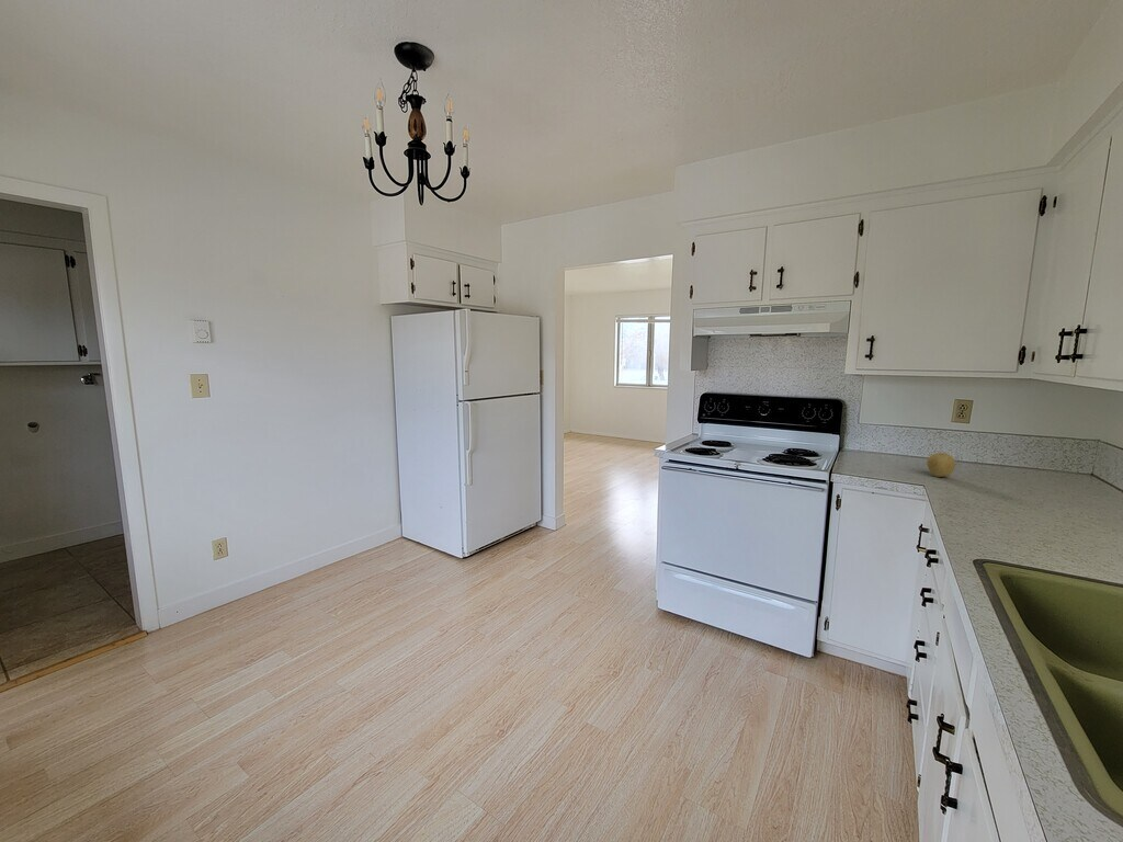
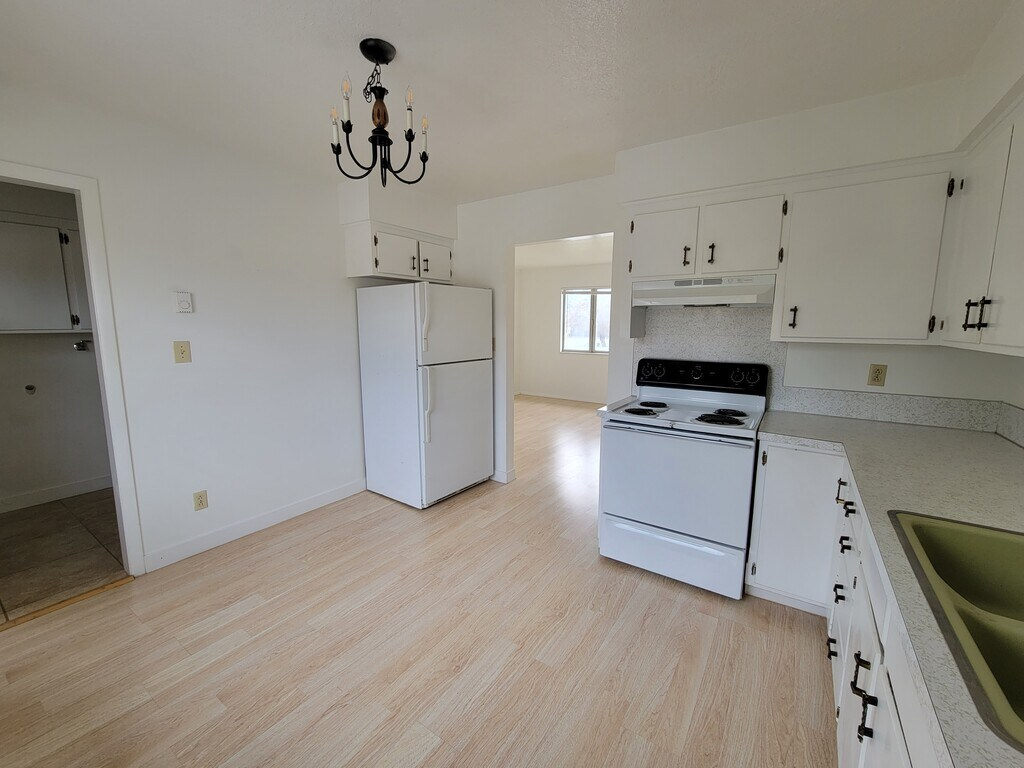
- fruit [926,452,956,478]
